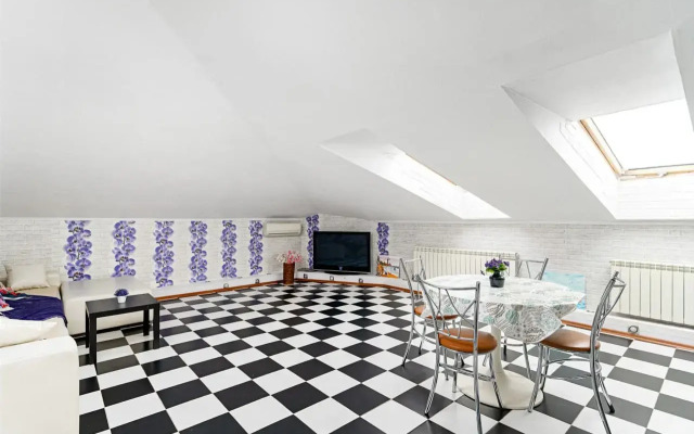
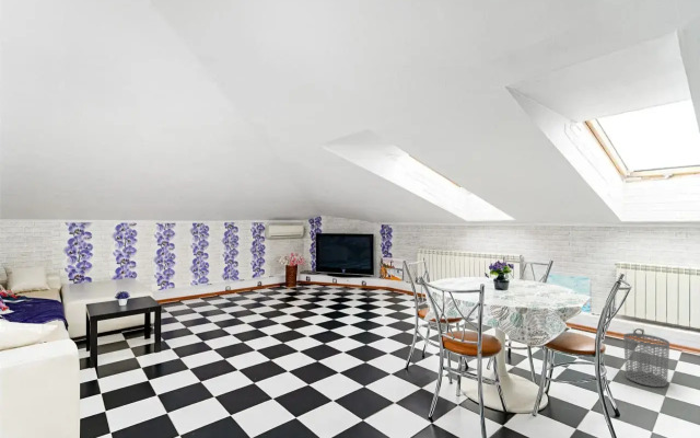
+ waste bin [622,332,670,388]
